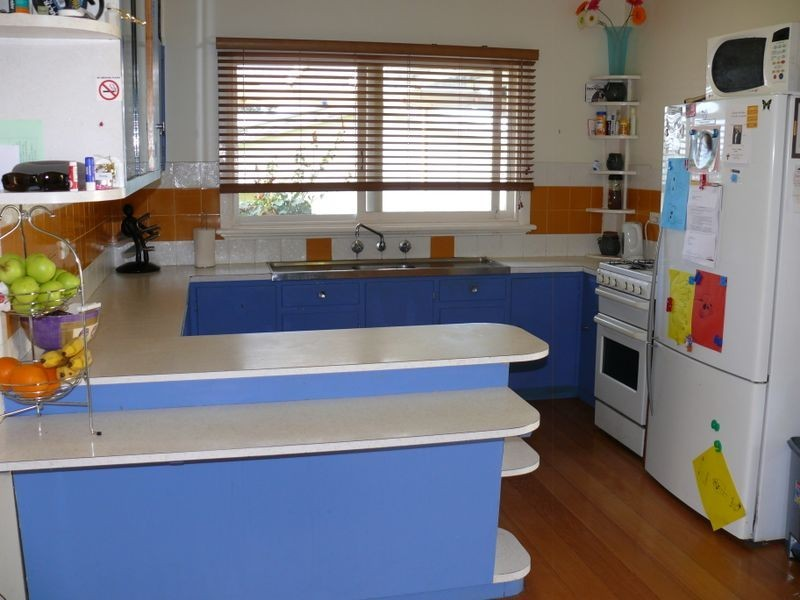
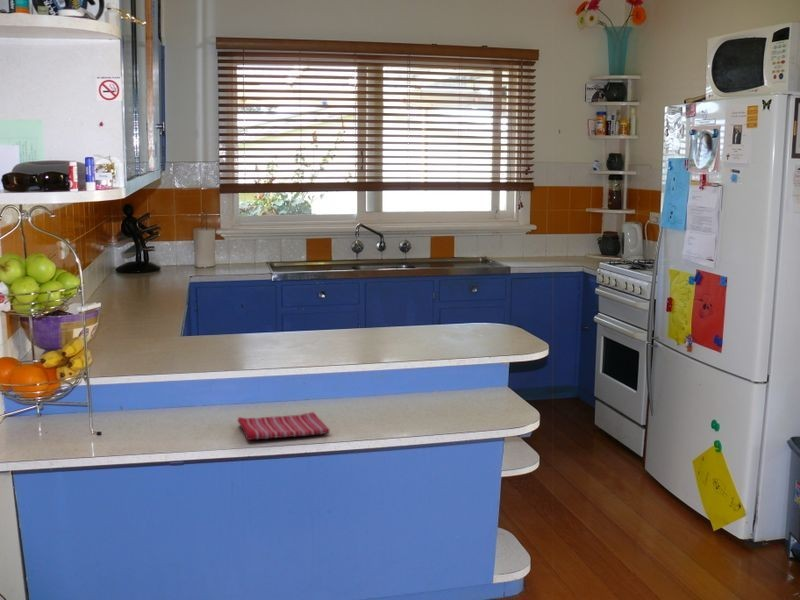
+ dish towel [236,411,331,441]
